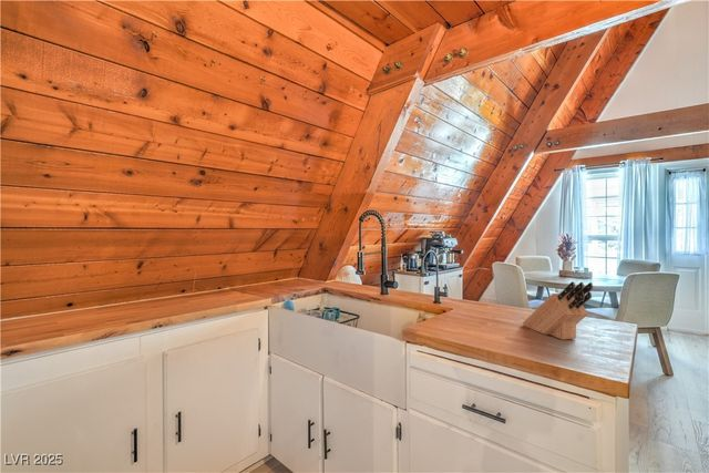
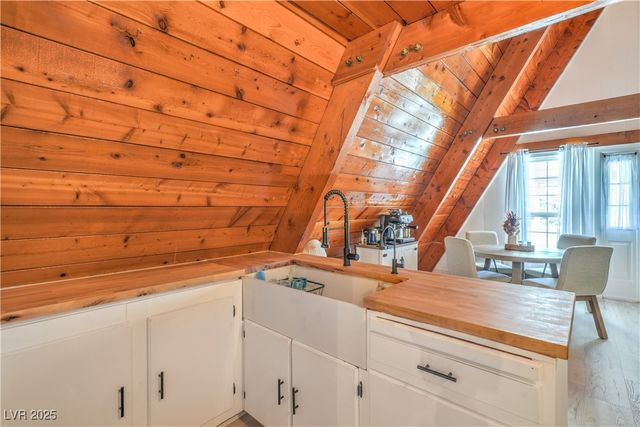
- knife block [522,280,594,341]
